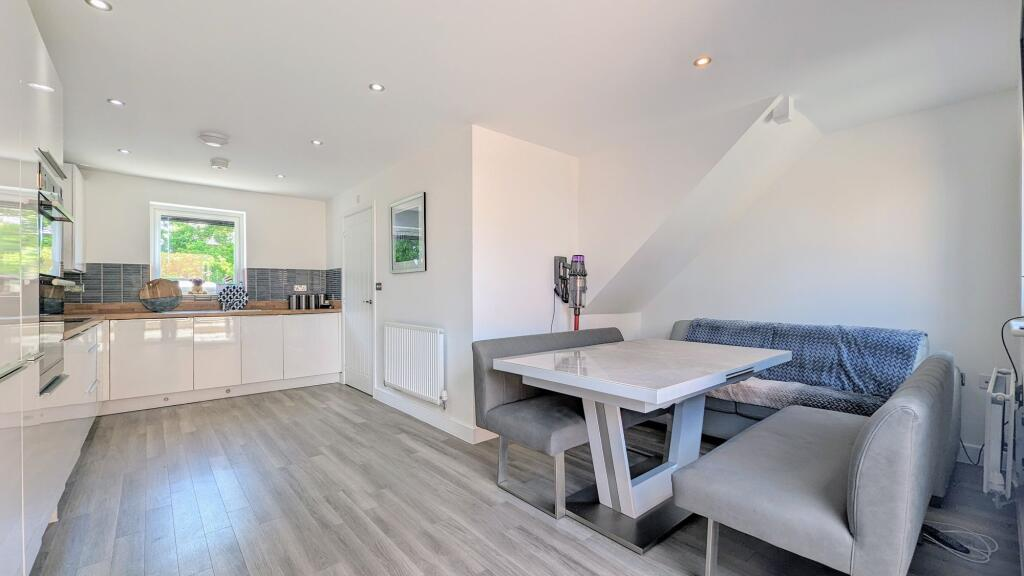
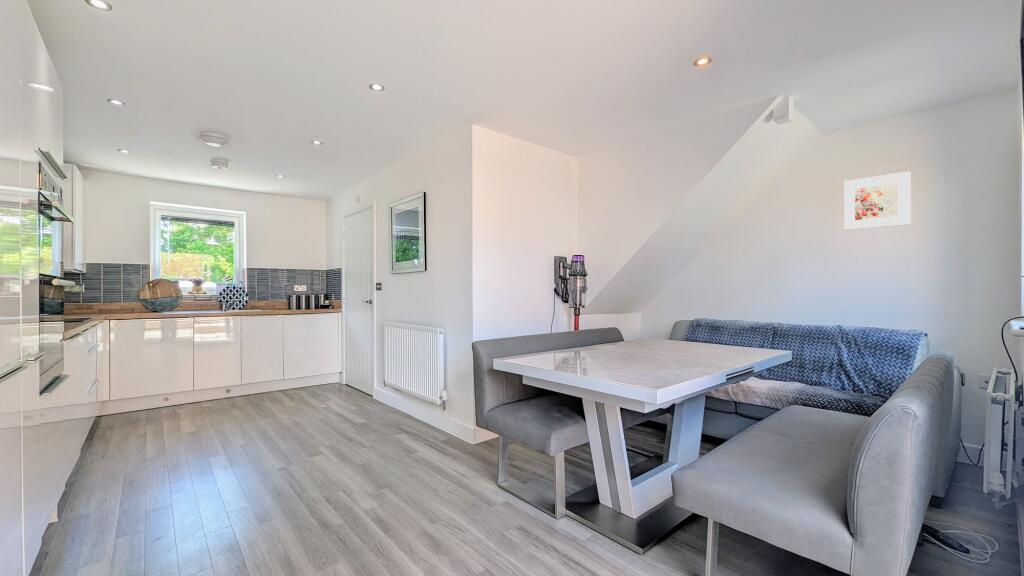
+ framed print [843,170,912,231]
